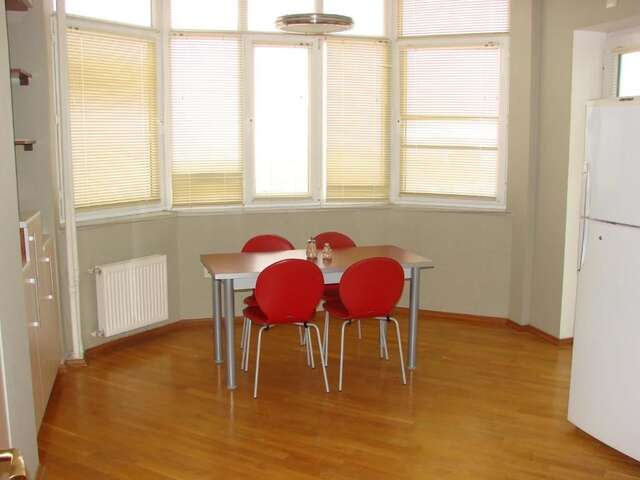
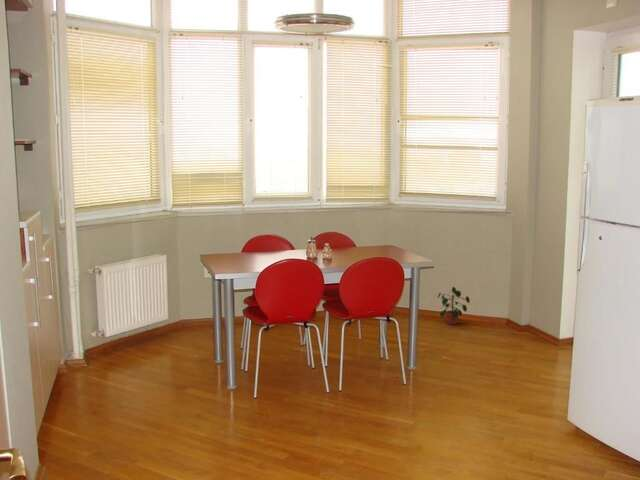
+ potted plant [437,286,471,326]
